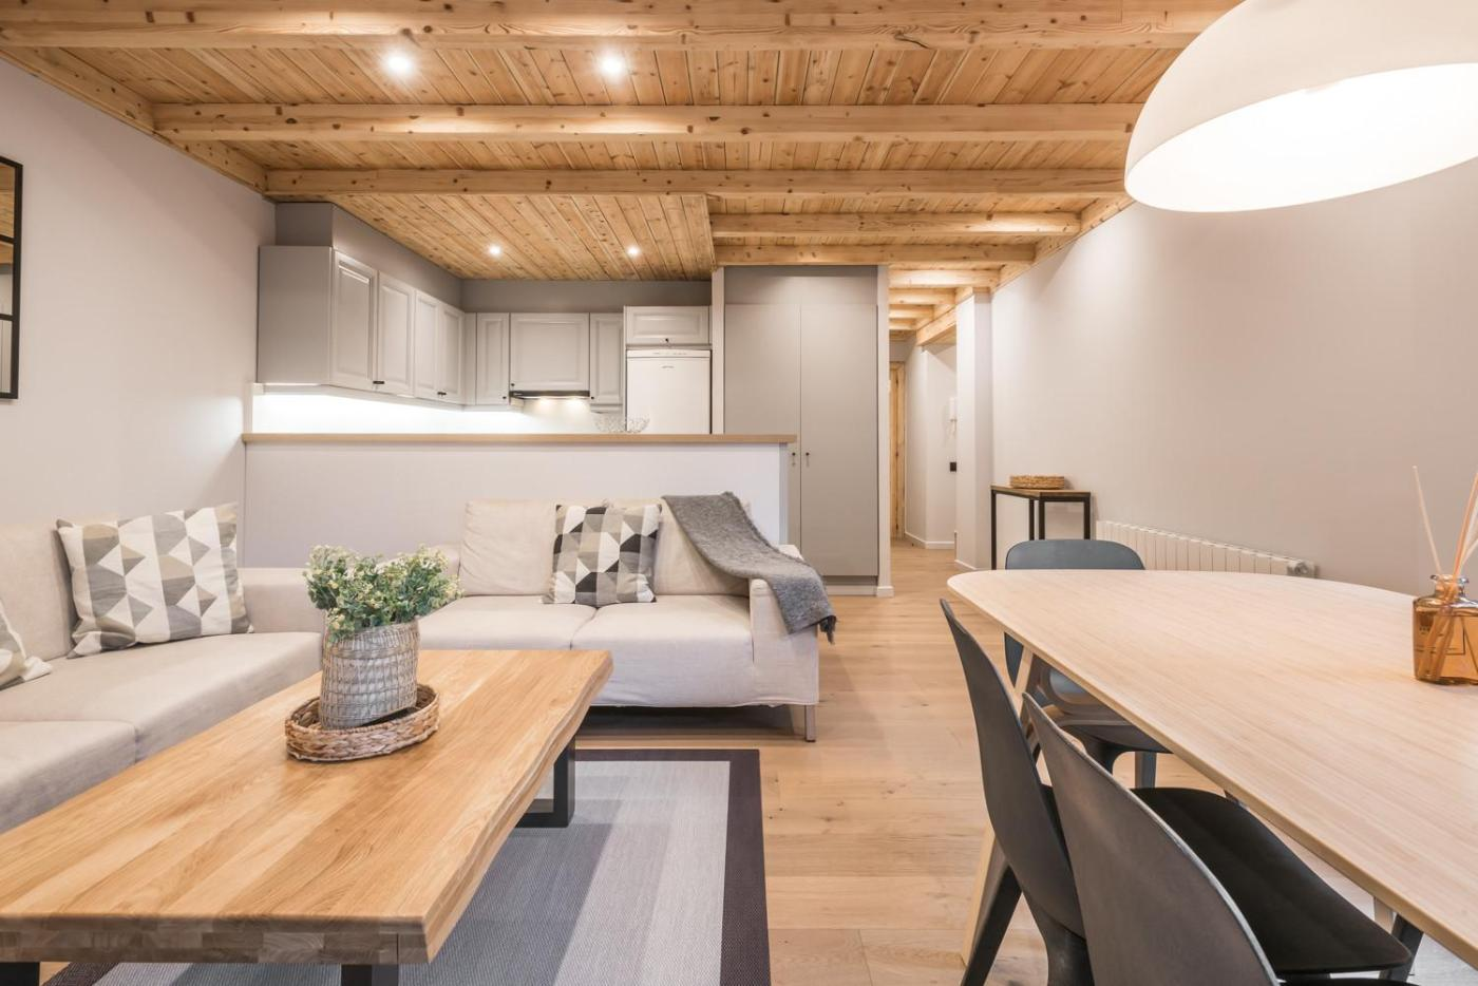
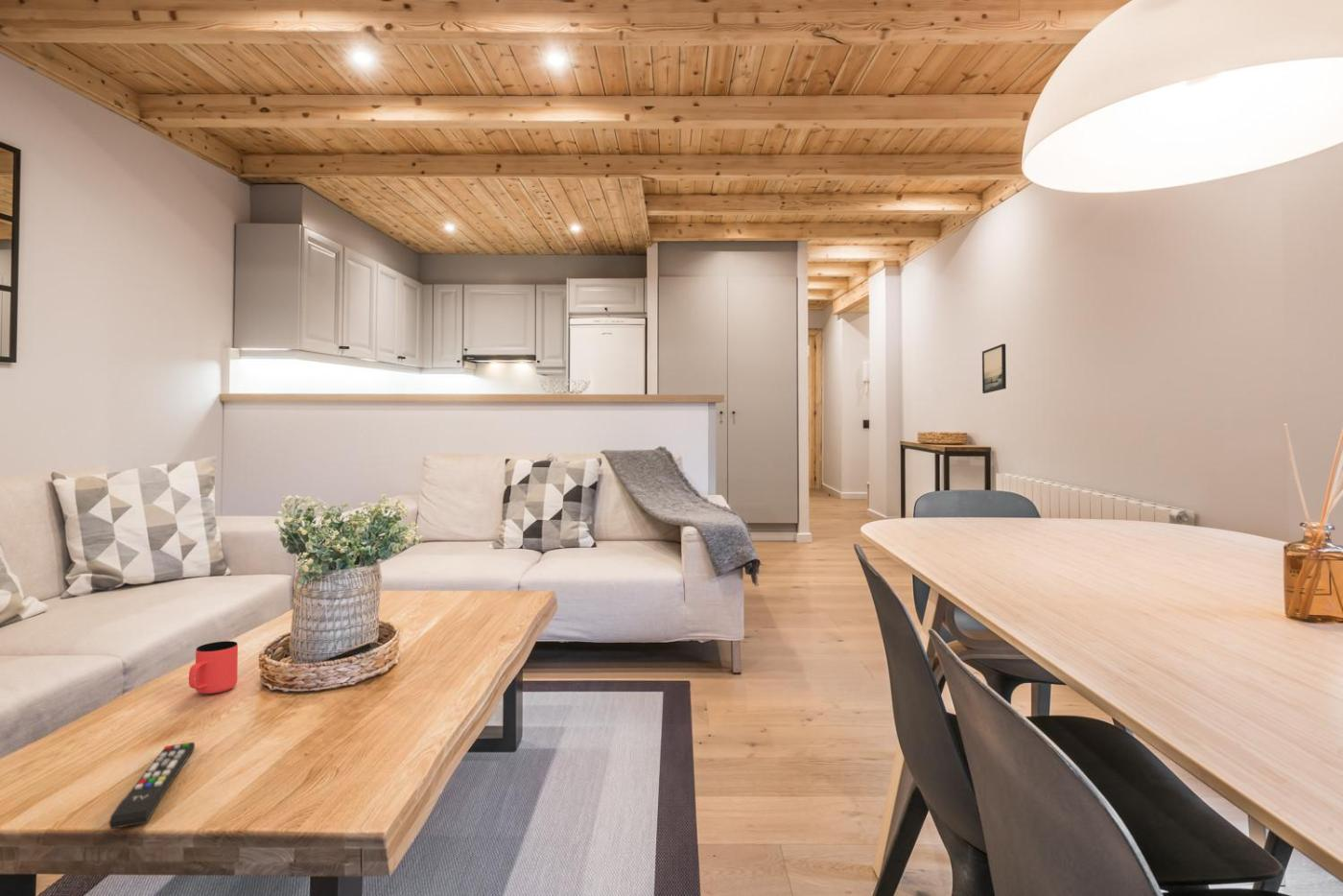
+ remote control [108,742,196,830]
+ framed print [981,342,1007,394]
+ cup [188,640,239,695]
